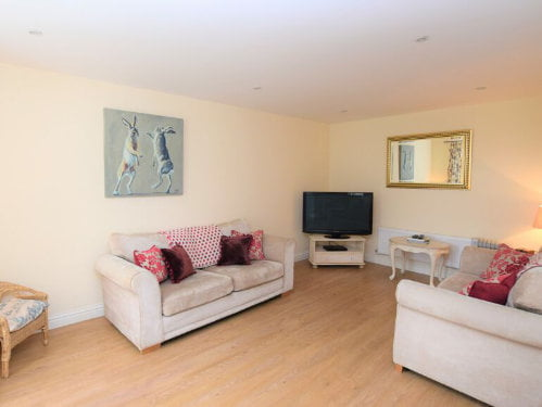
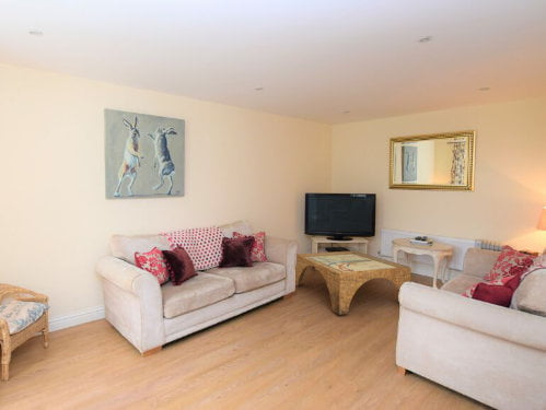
+ coffee table [294,249,413,316]
